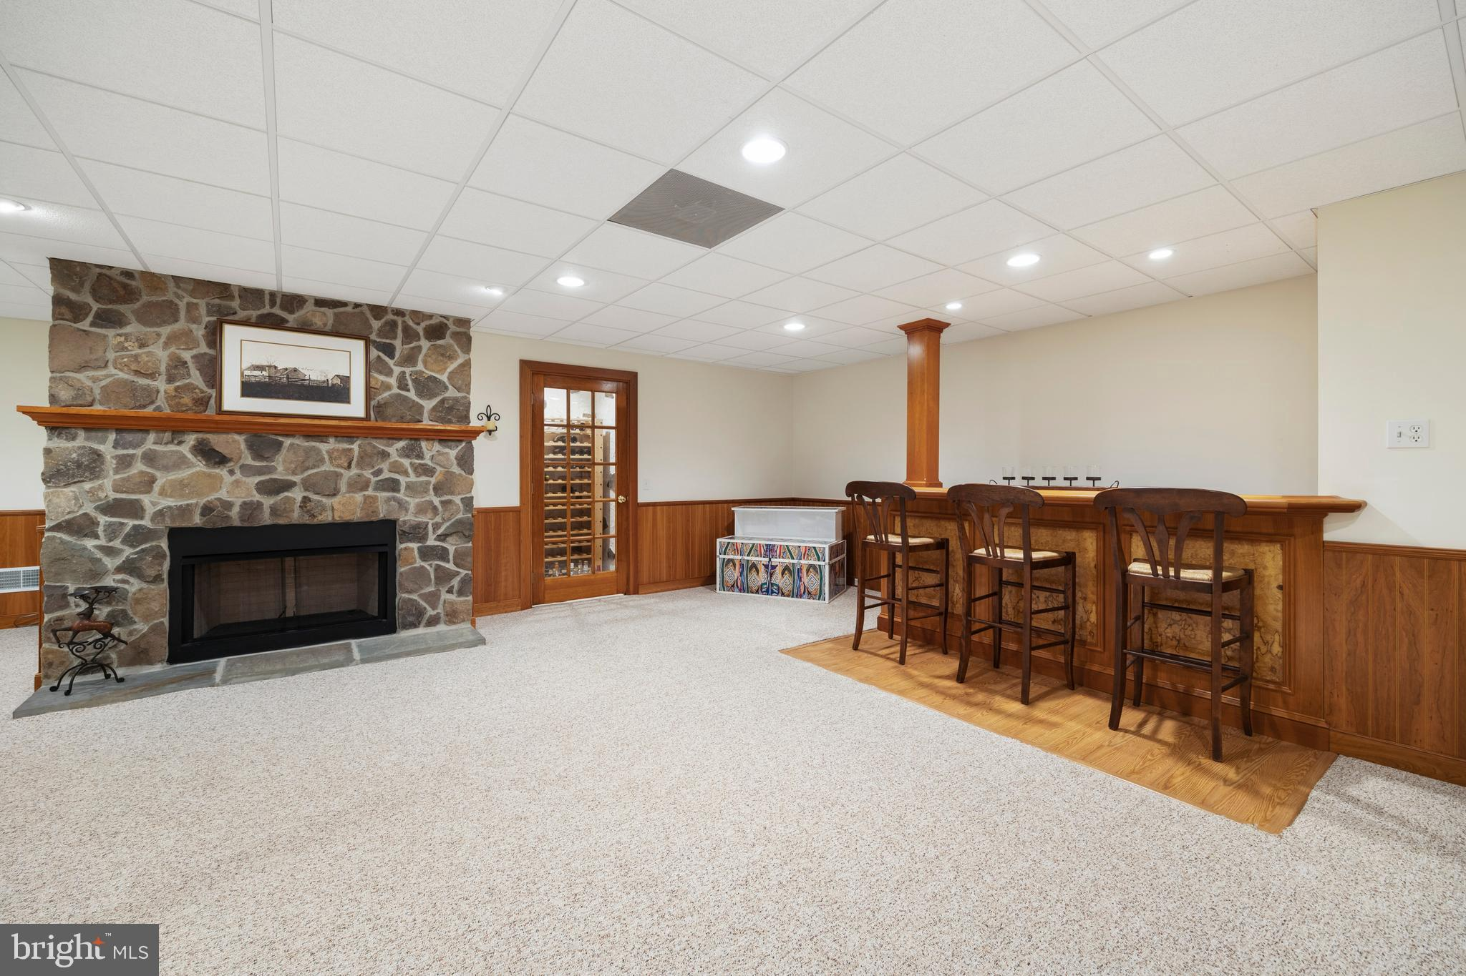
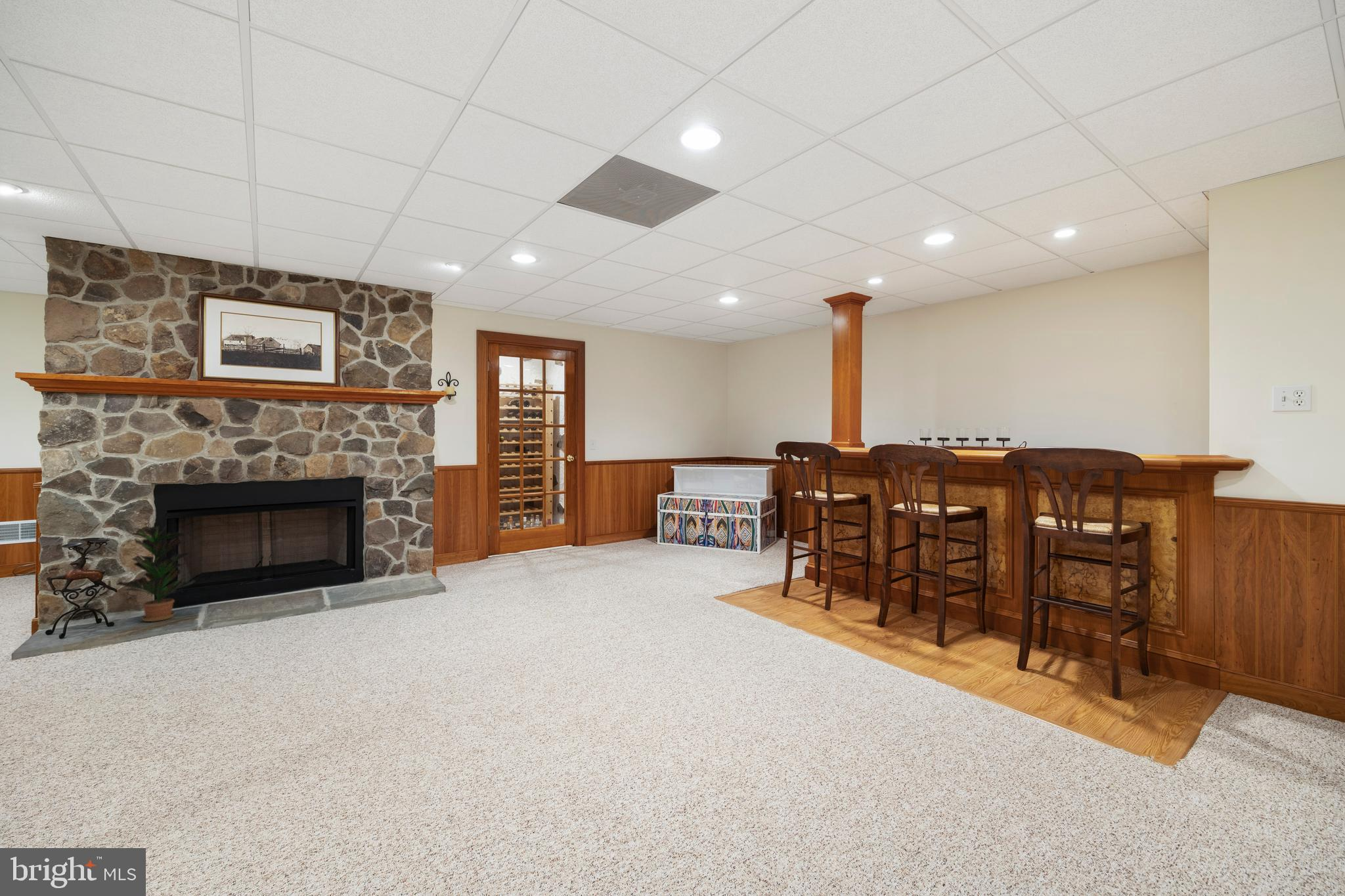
+ potted plant [116,525,196,622]
